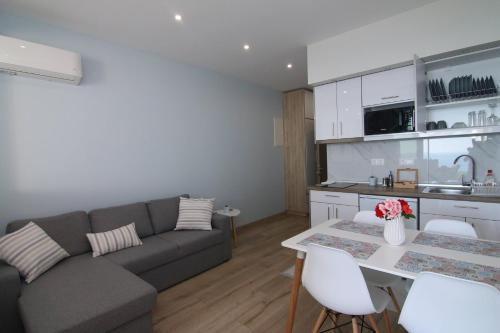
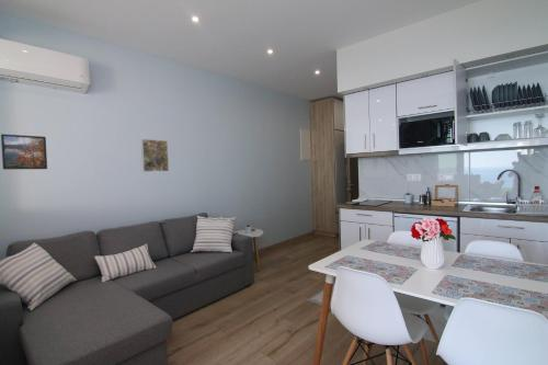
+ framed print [140,138,170,173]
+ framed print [0,133,48,171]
